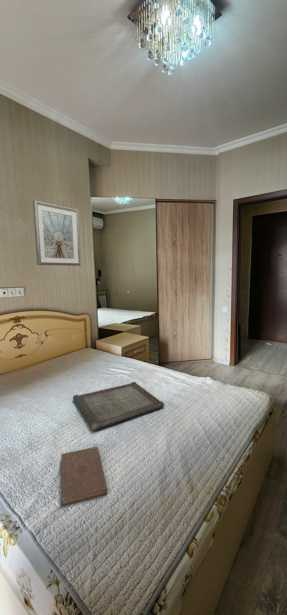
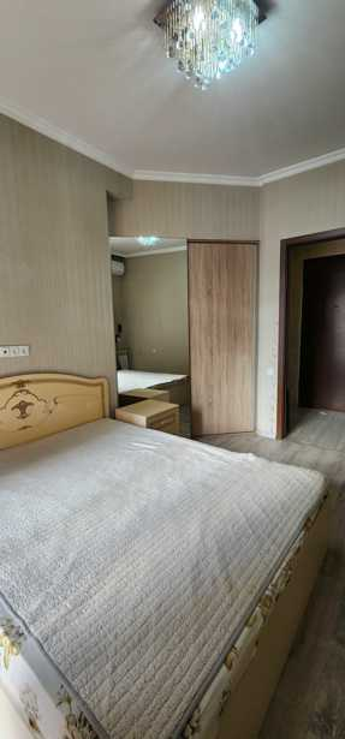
- book [60,446,109,507]
- serving tray [72,381,165,431]
- picture frame [32,199,82,267]
